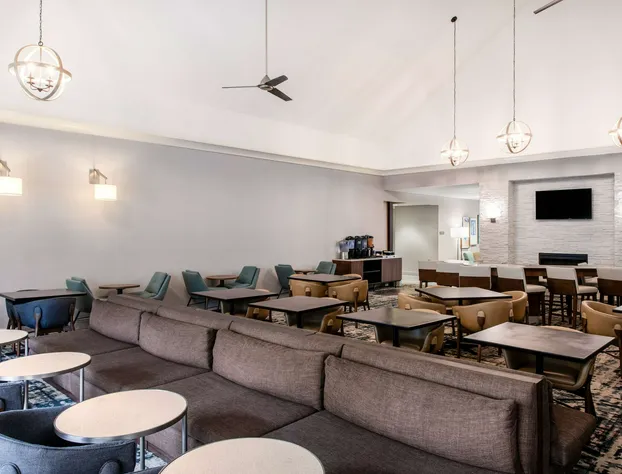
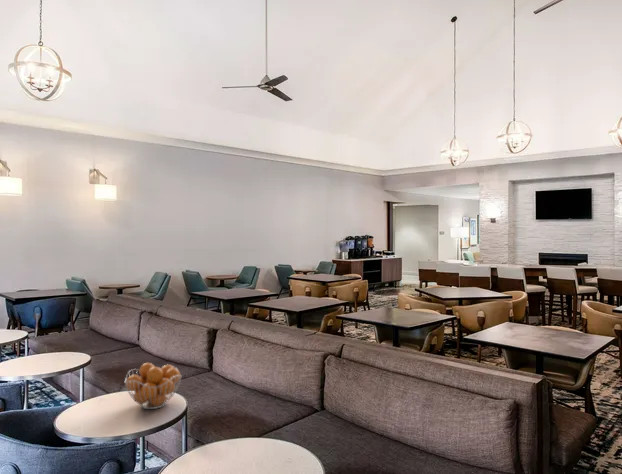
+ fruit basket [124,362,182,410]
